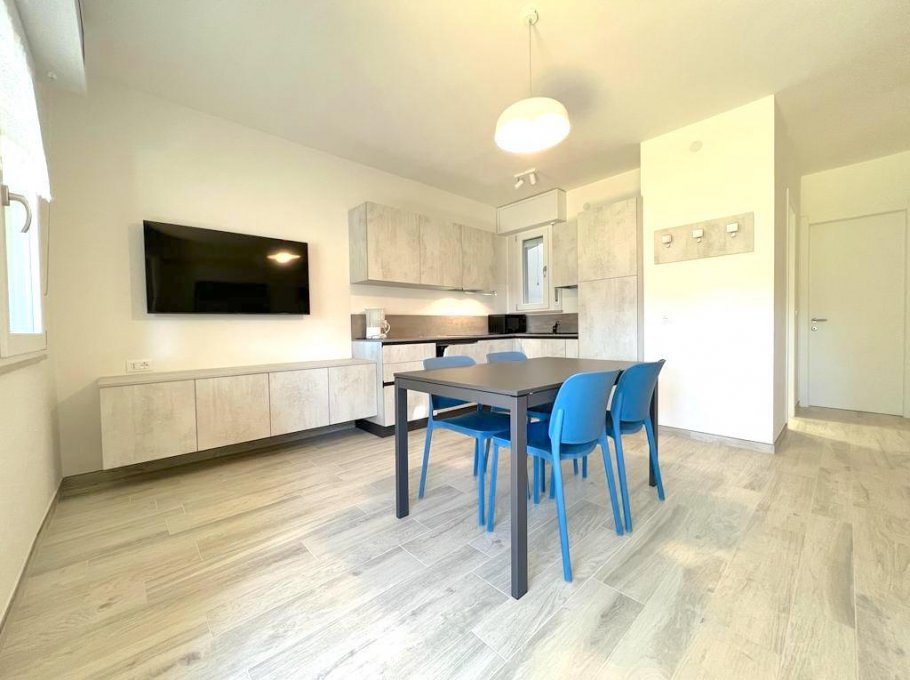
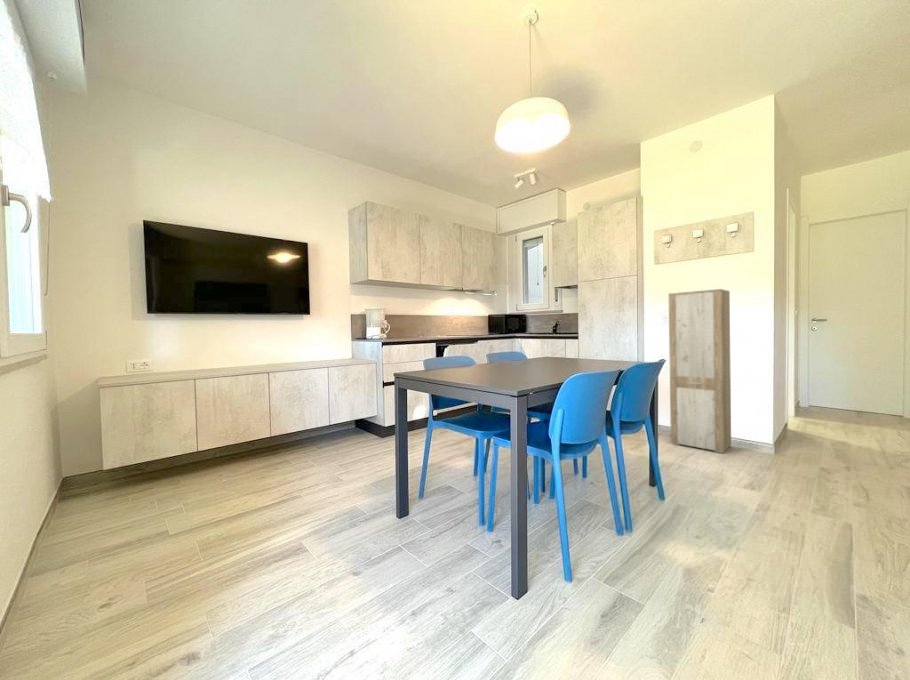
+ cabinet [667,288,732,454]
